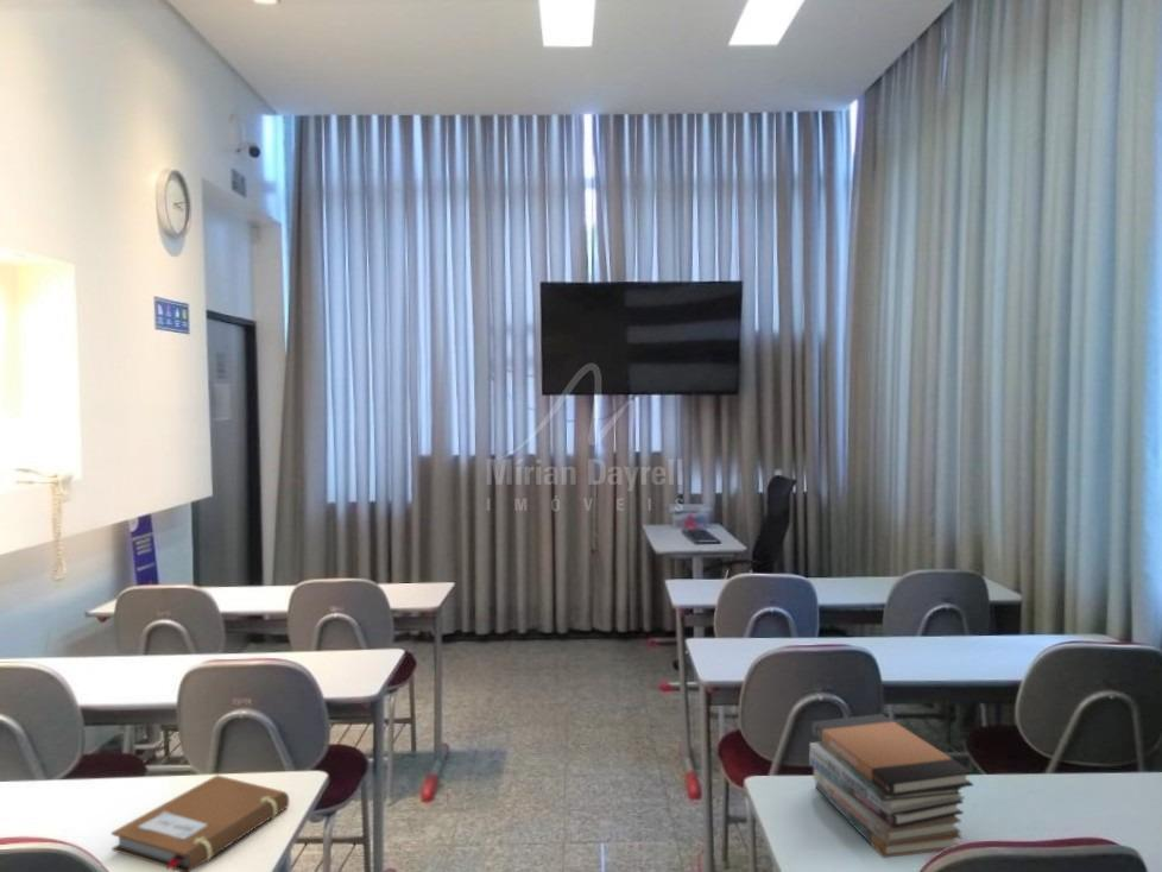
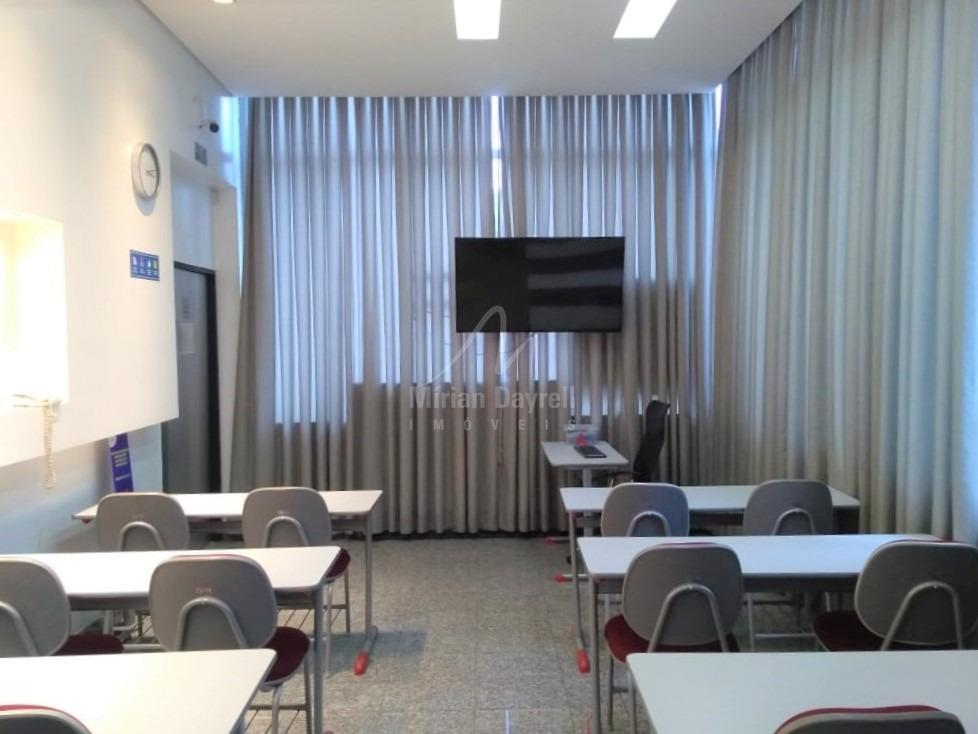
- book stack [808,713,974,859]
- notebook [110,775,290,872]
